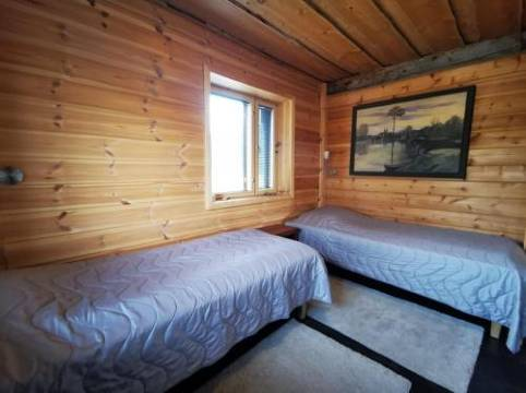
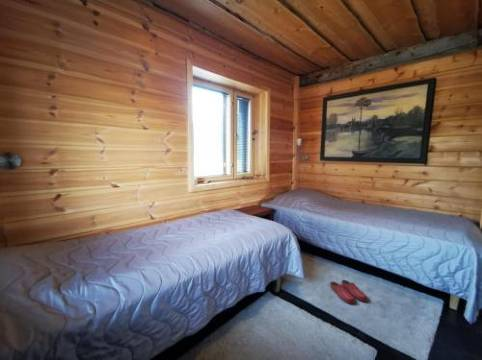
+ slippers [329,279,368,305]
